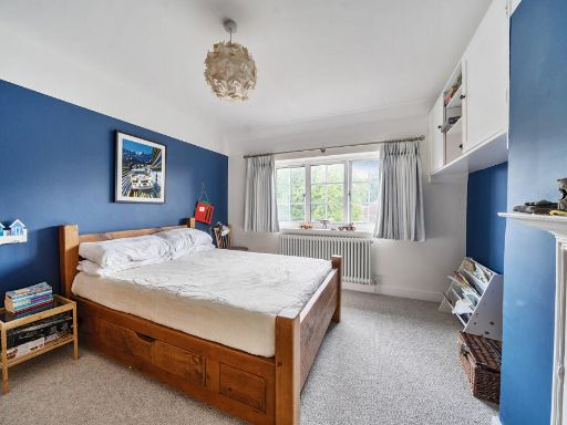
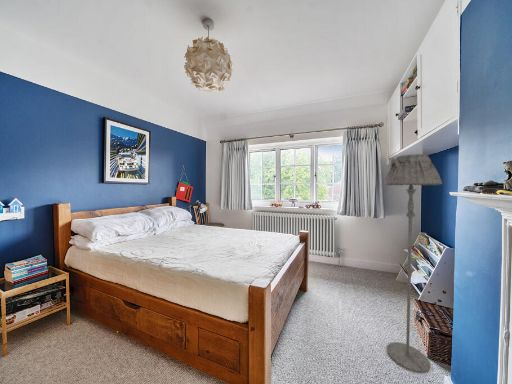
+ floor lamp [383,153,443,374]
